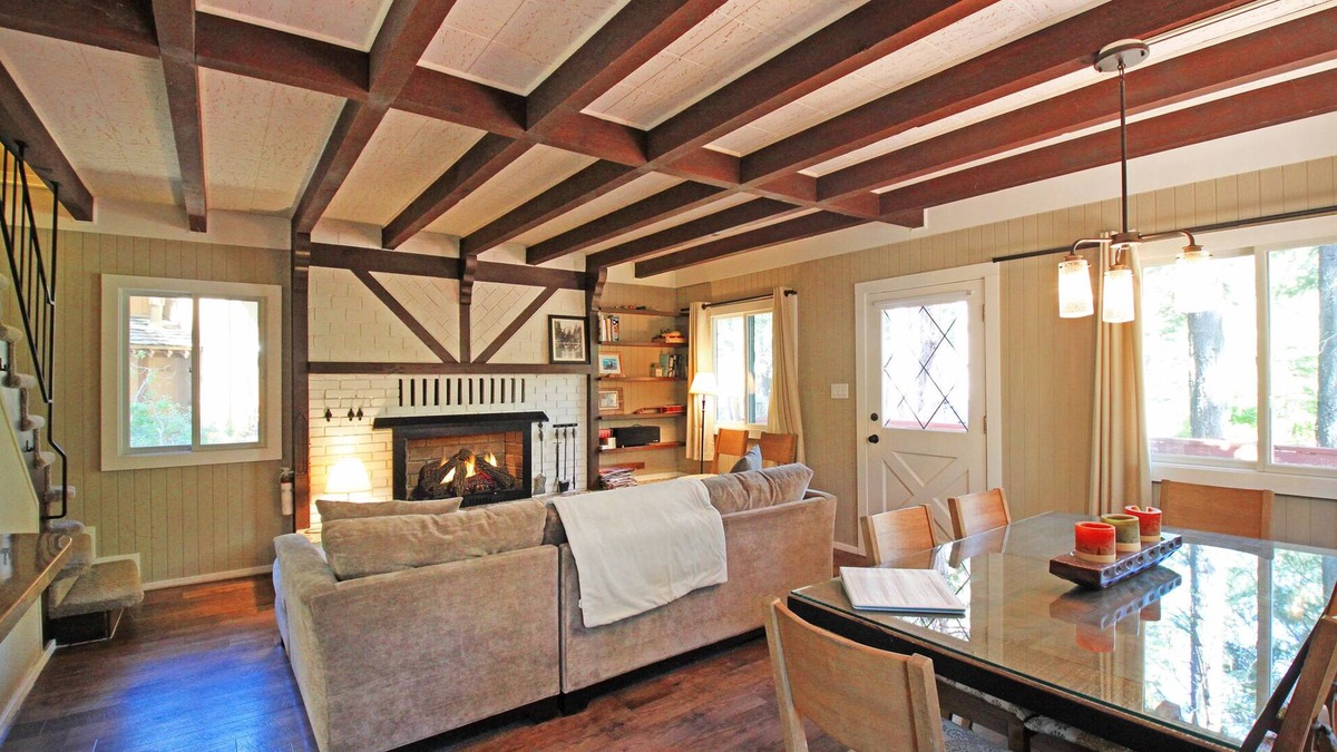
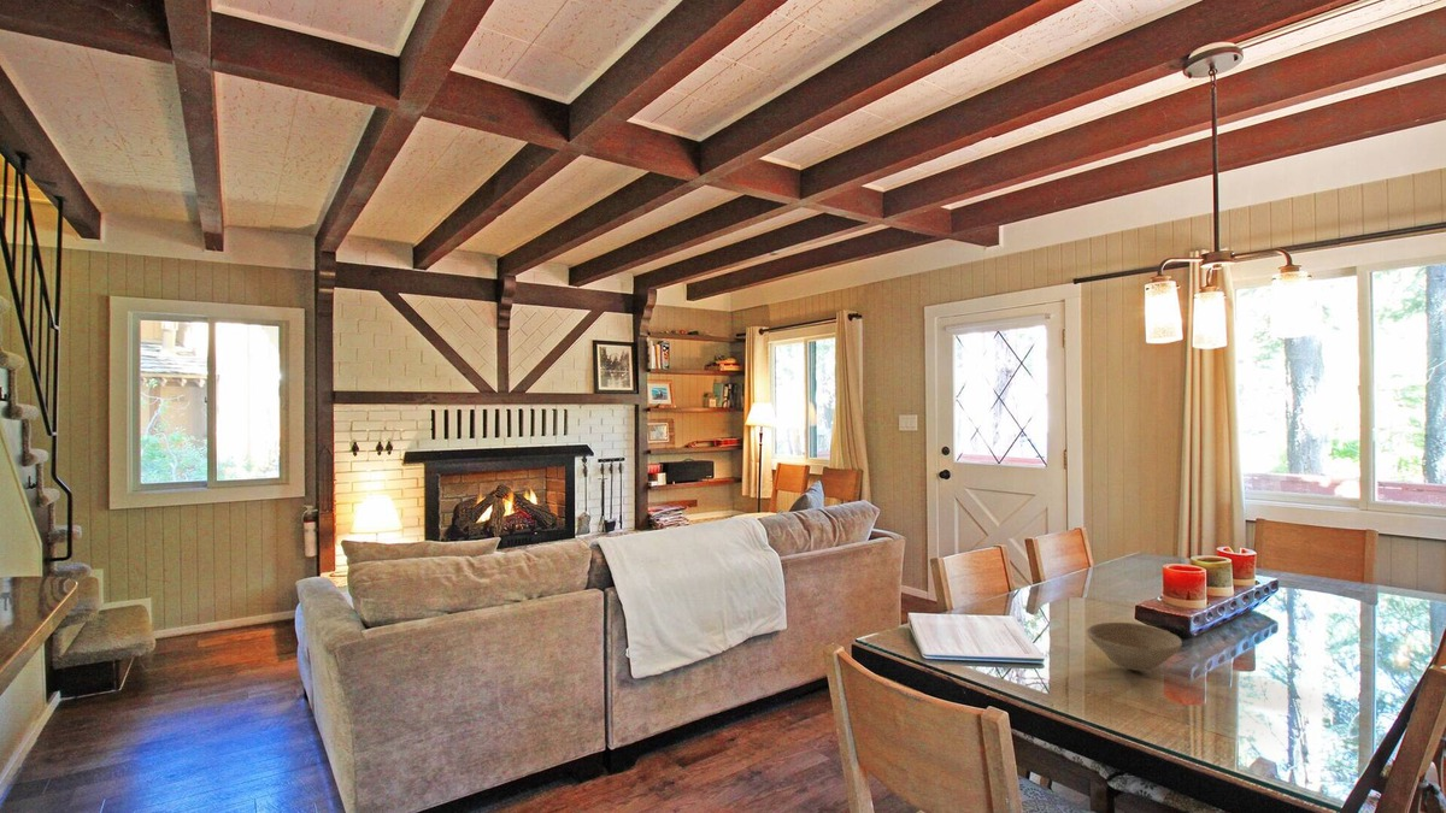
+ bowl [1086,621,1183,672]
